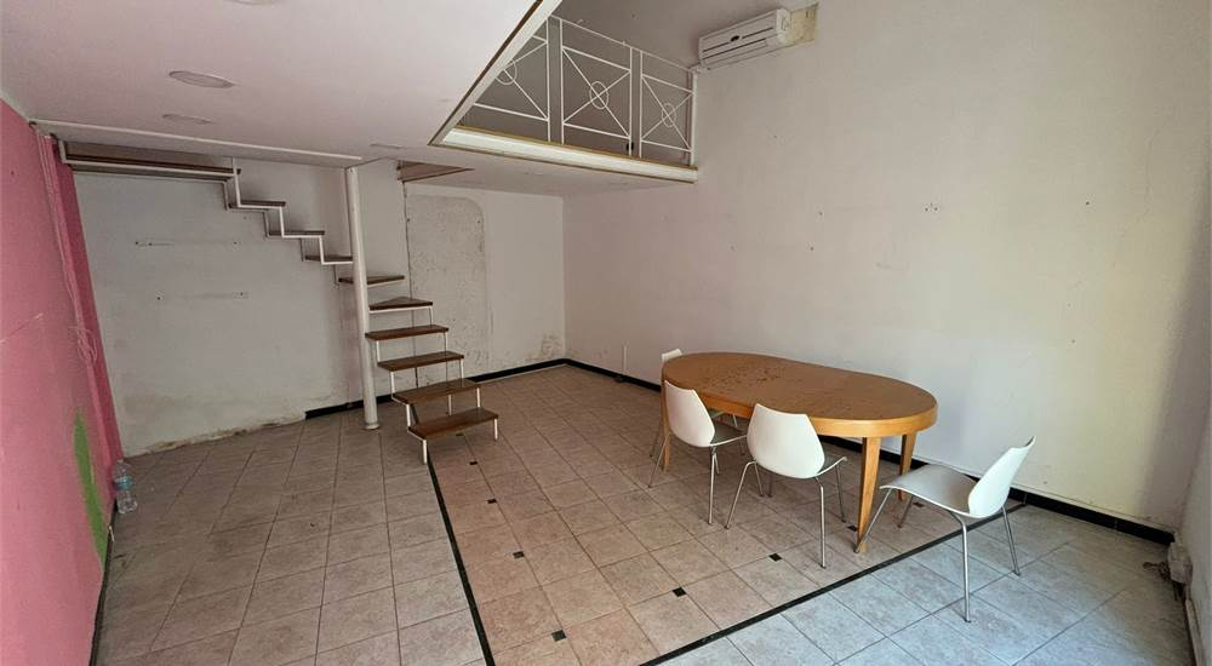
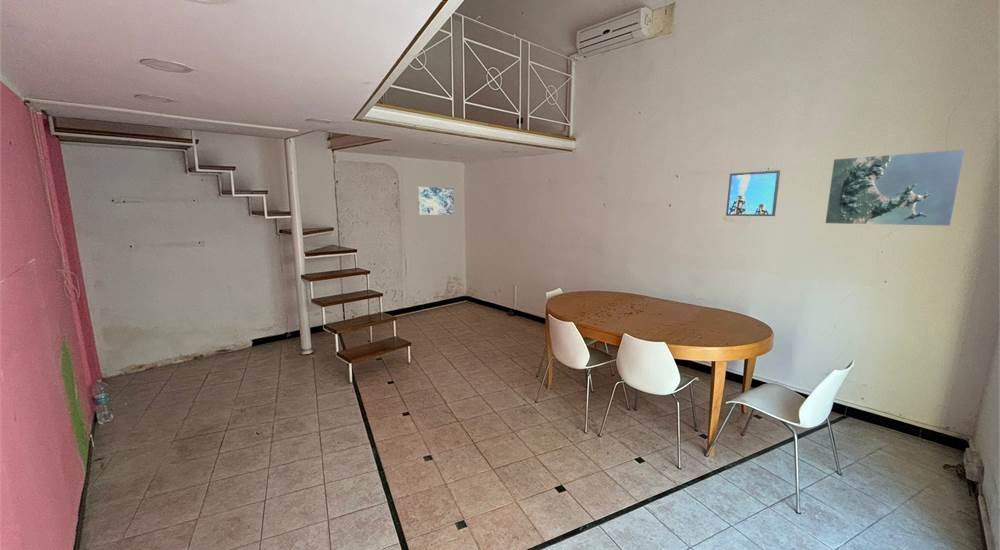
+ wall art [417,186,455,216]
+ map [825,149,965,227]
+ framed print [725,169,781,217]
